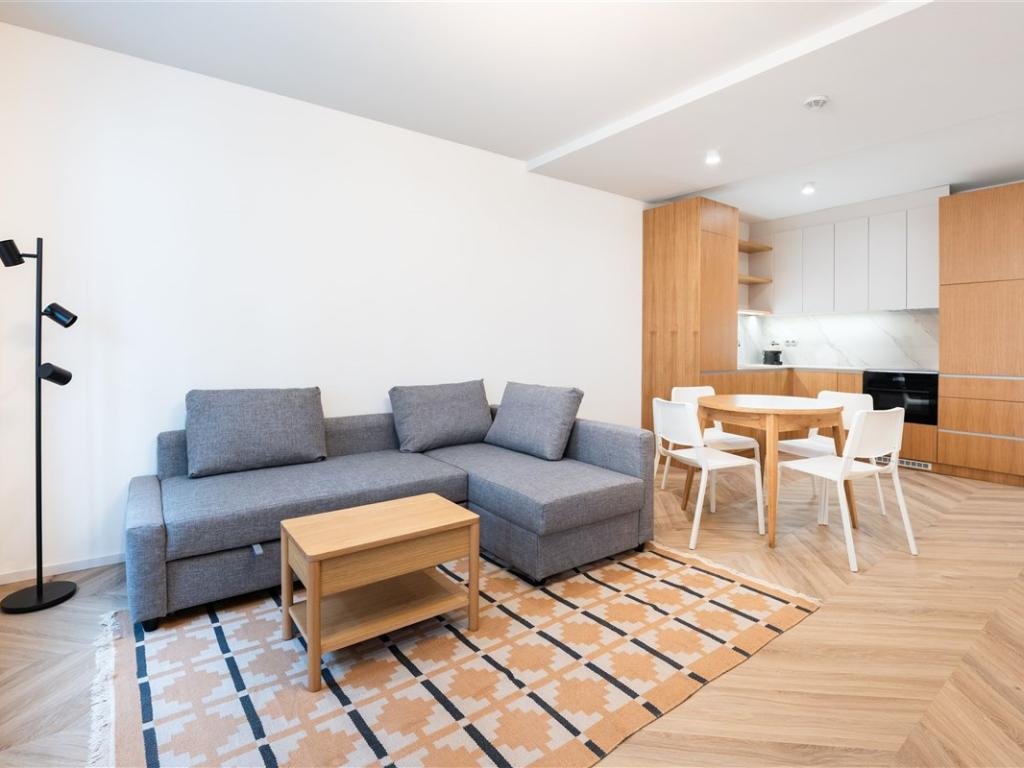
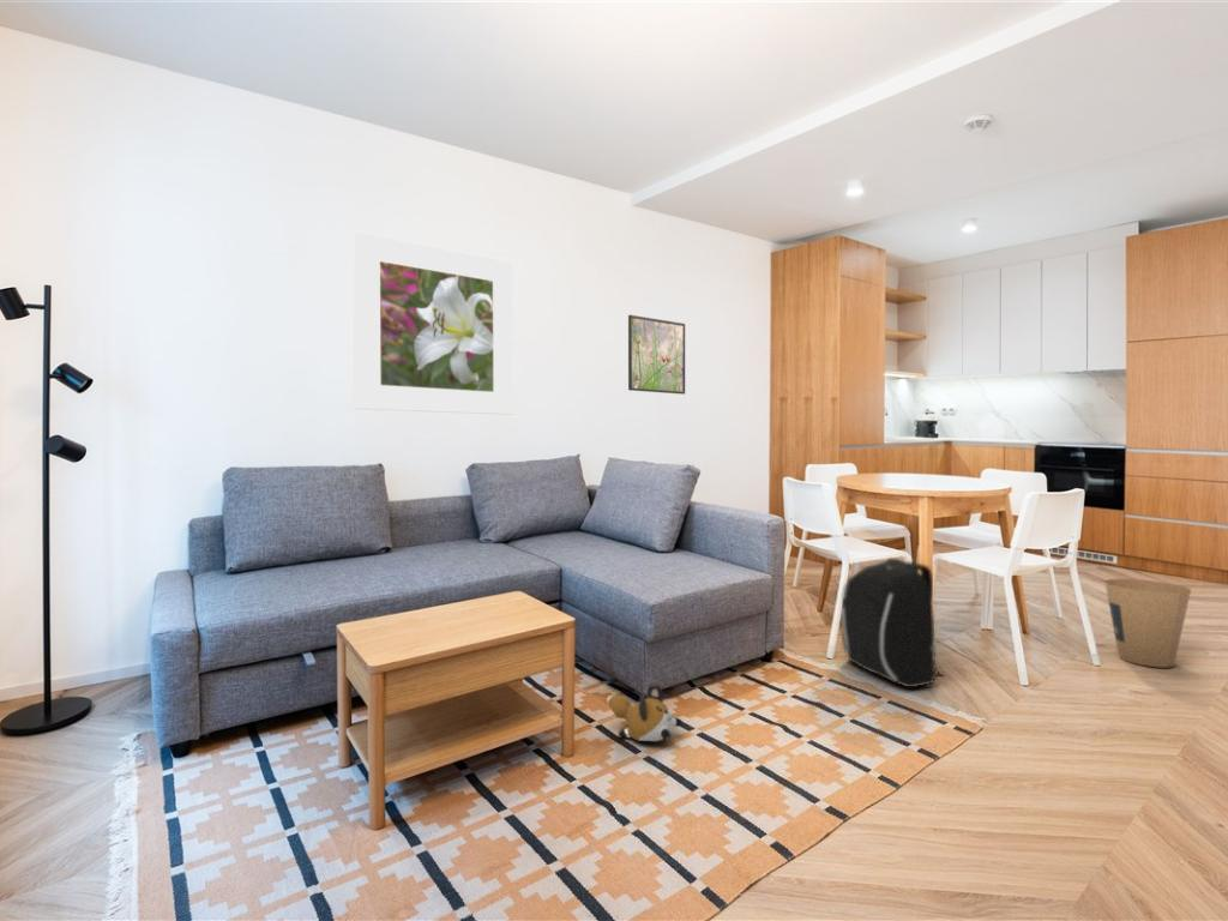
+ plush toy [606,684,682,742]
+ backpack [839,556,945,688]
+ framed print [627,314,686,396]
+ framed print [353,230,514,416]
+ trash can [1104,578,1192,669]
